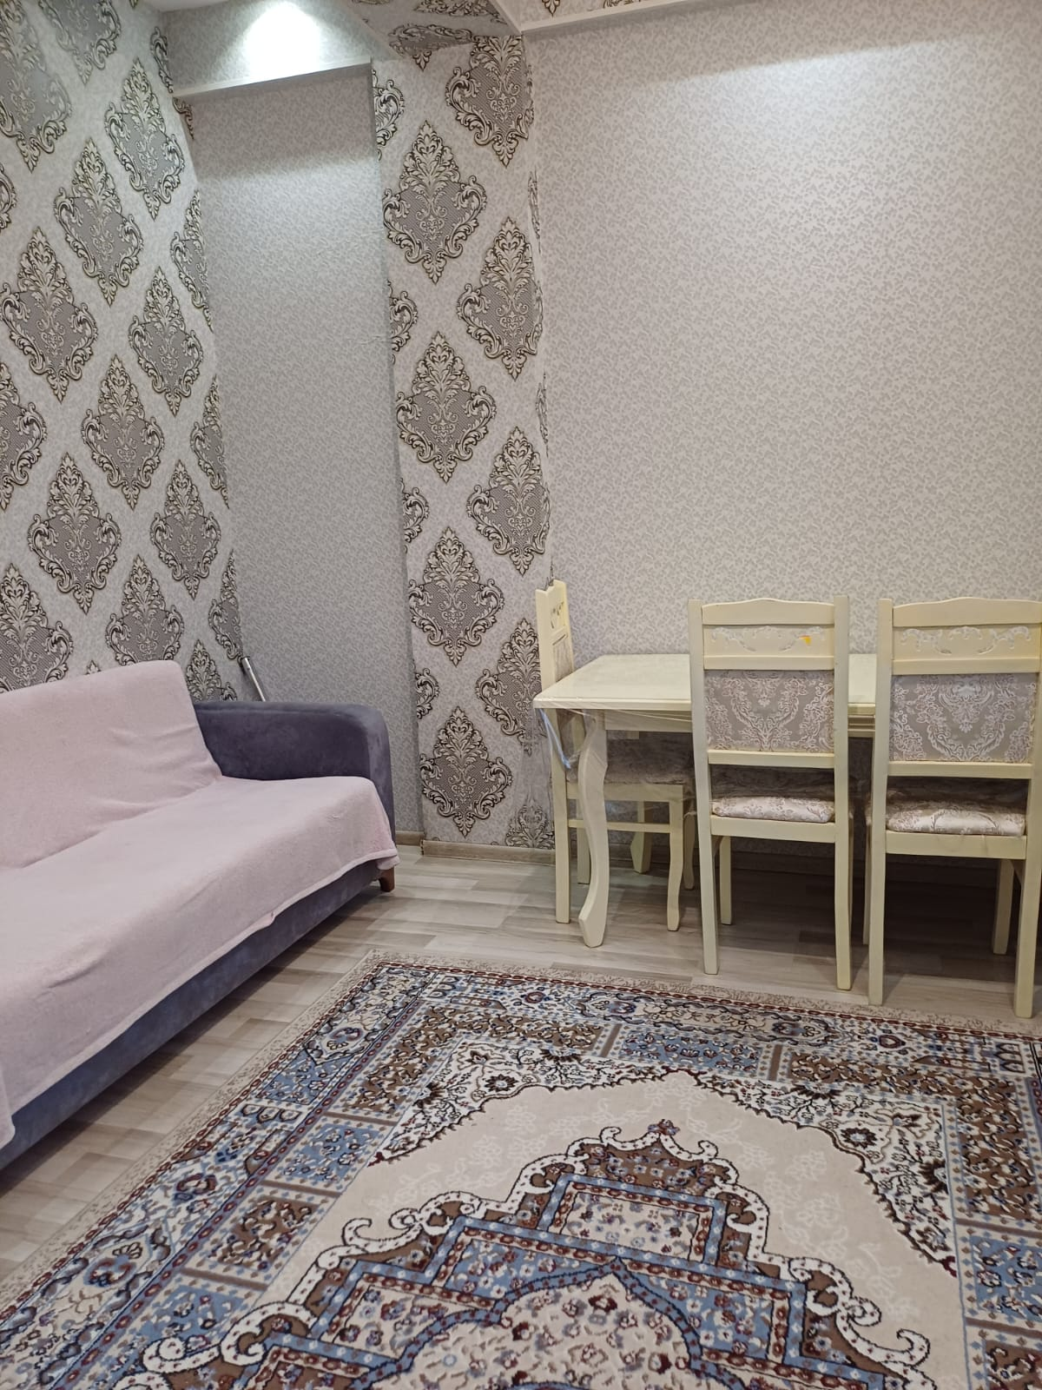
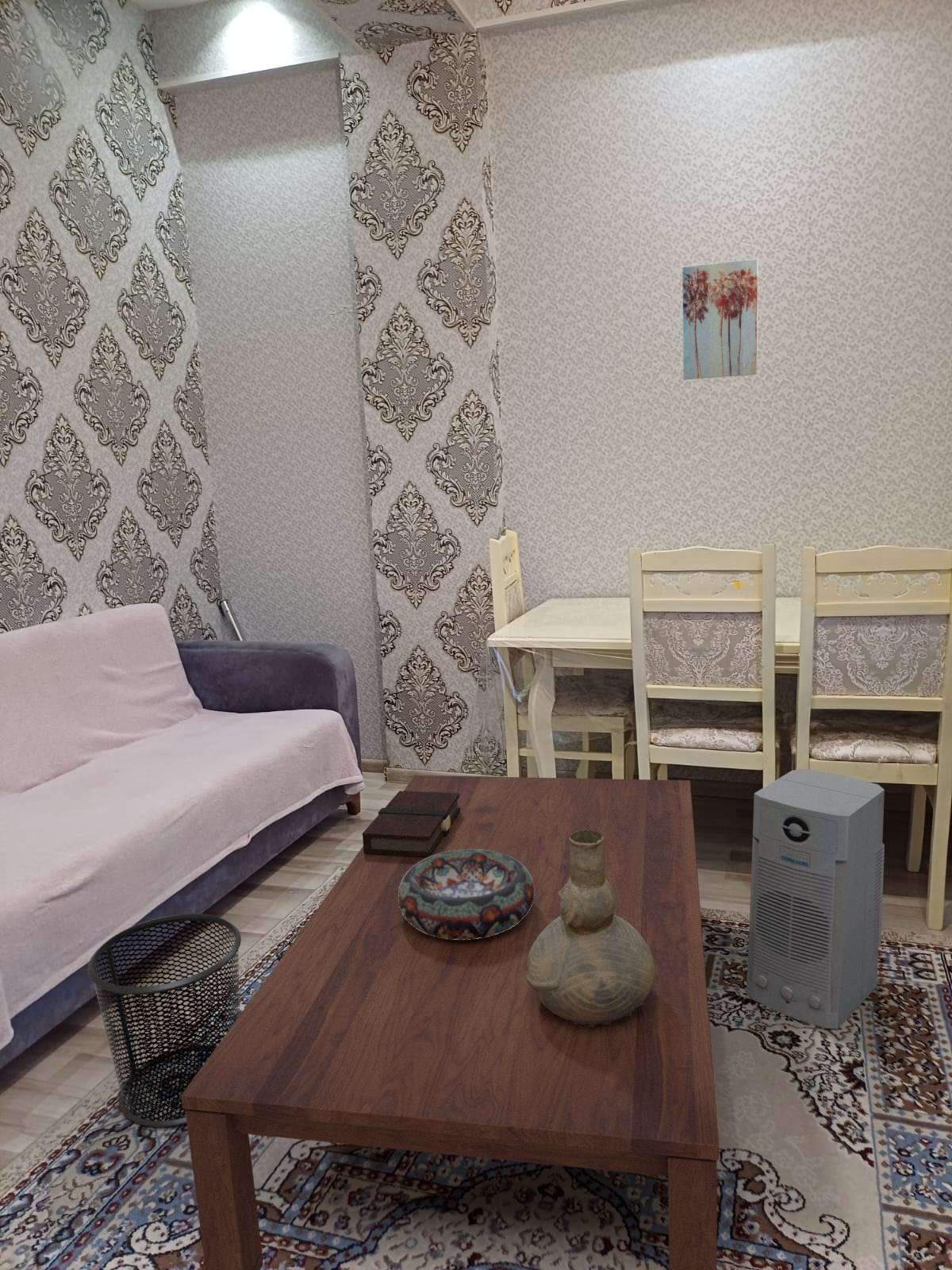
+ wall art [681,258,758,380]
+ decorative bowl [398,849,535,940]
+ waste bin [86,913,242,1128]
+ air purifier [746,768,885,1030]
+ vase [527,830,655,1026]
+ book [362,790,460,857]
+ coffee table [180,775,720,1270]
